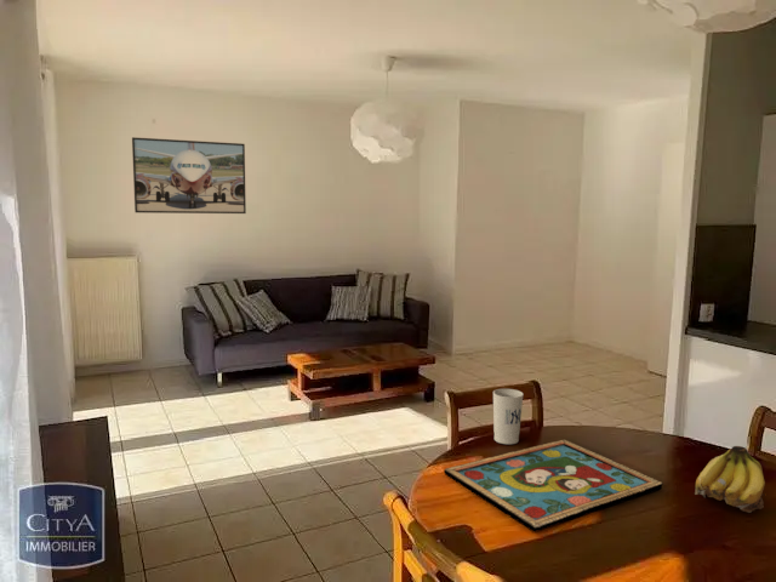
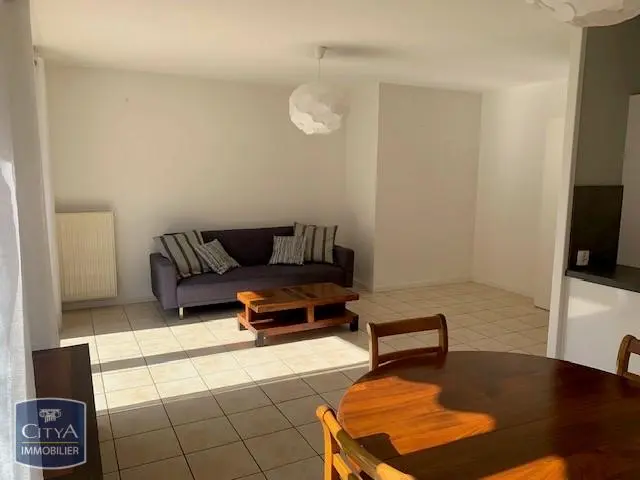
- fruit [694,445,766,513]
- framed painting [443,439,664,532]
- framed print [131,136,247,215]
- cup [492,388,524,445]
